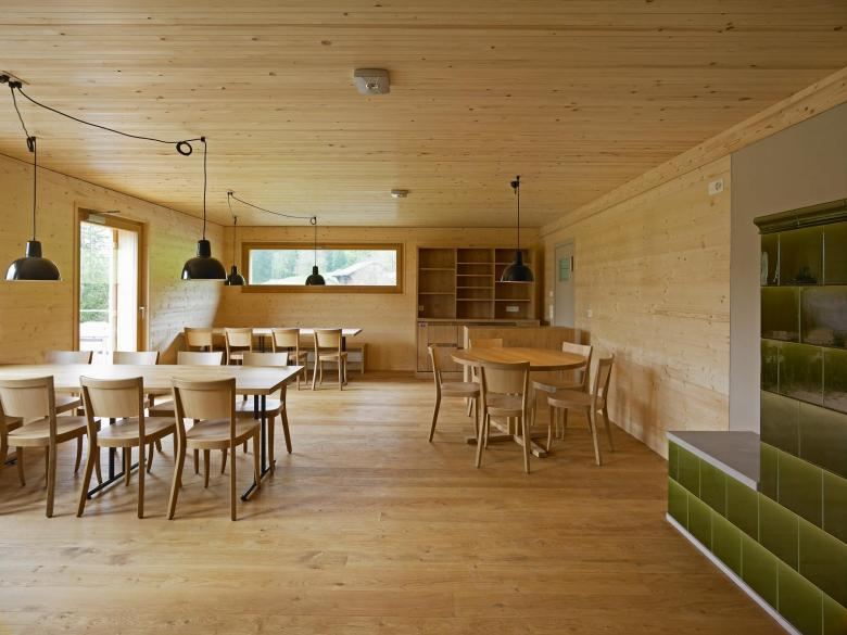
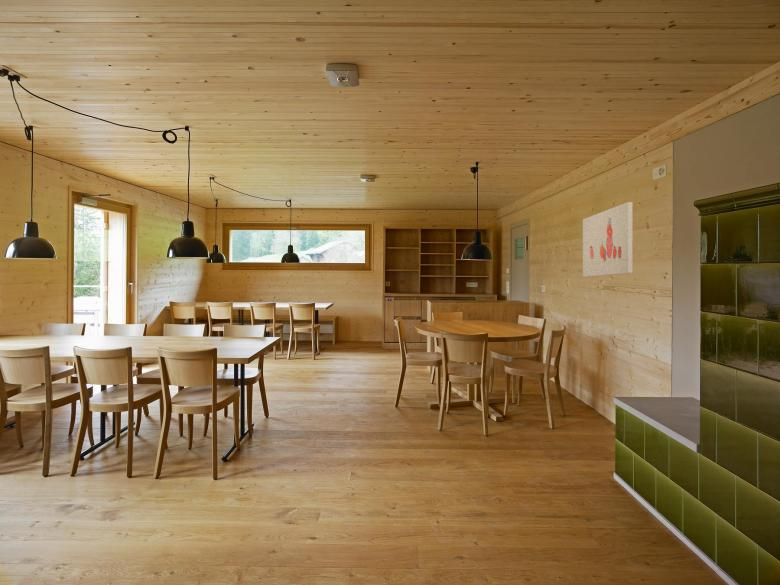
+ wall art [582,201,633,278]
